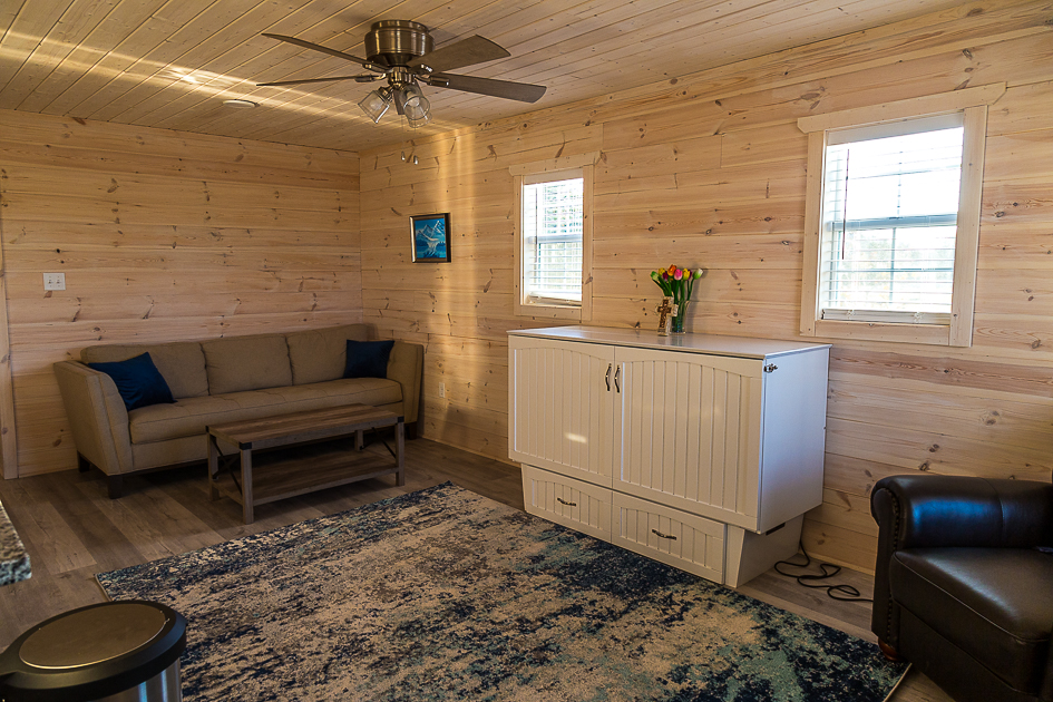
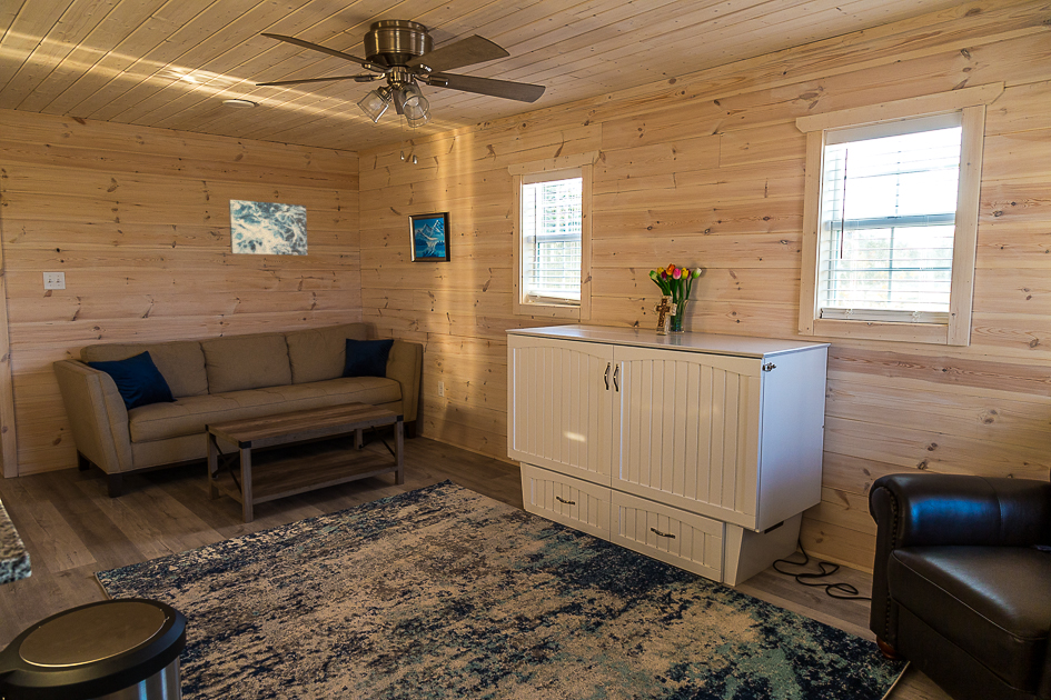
+ wall art [227,199,309,257]
